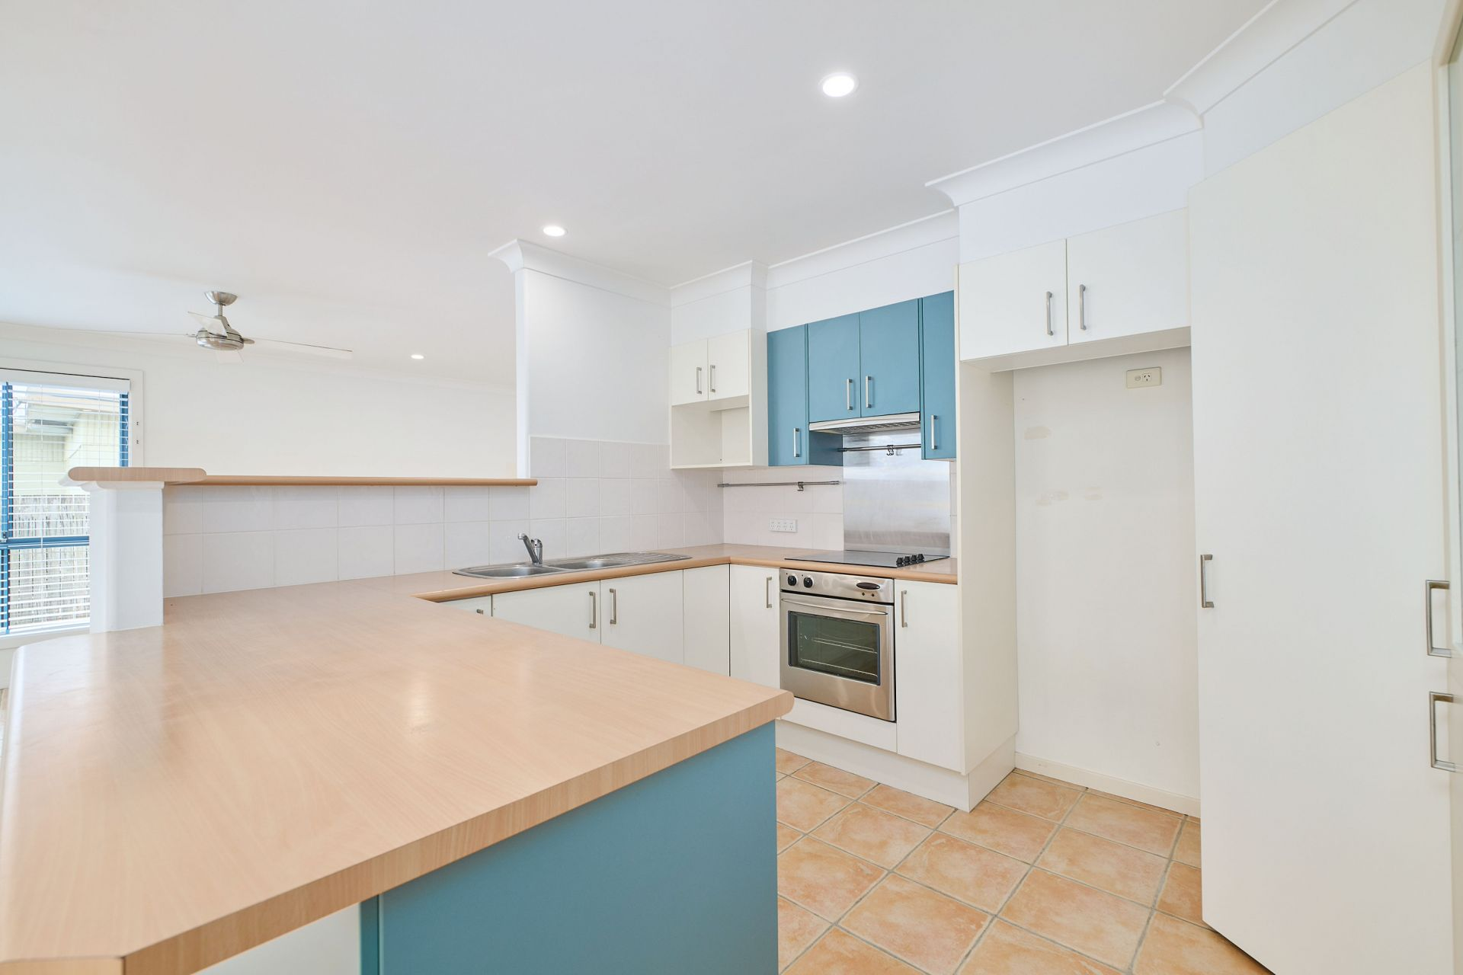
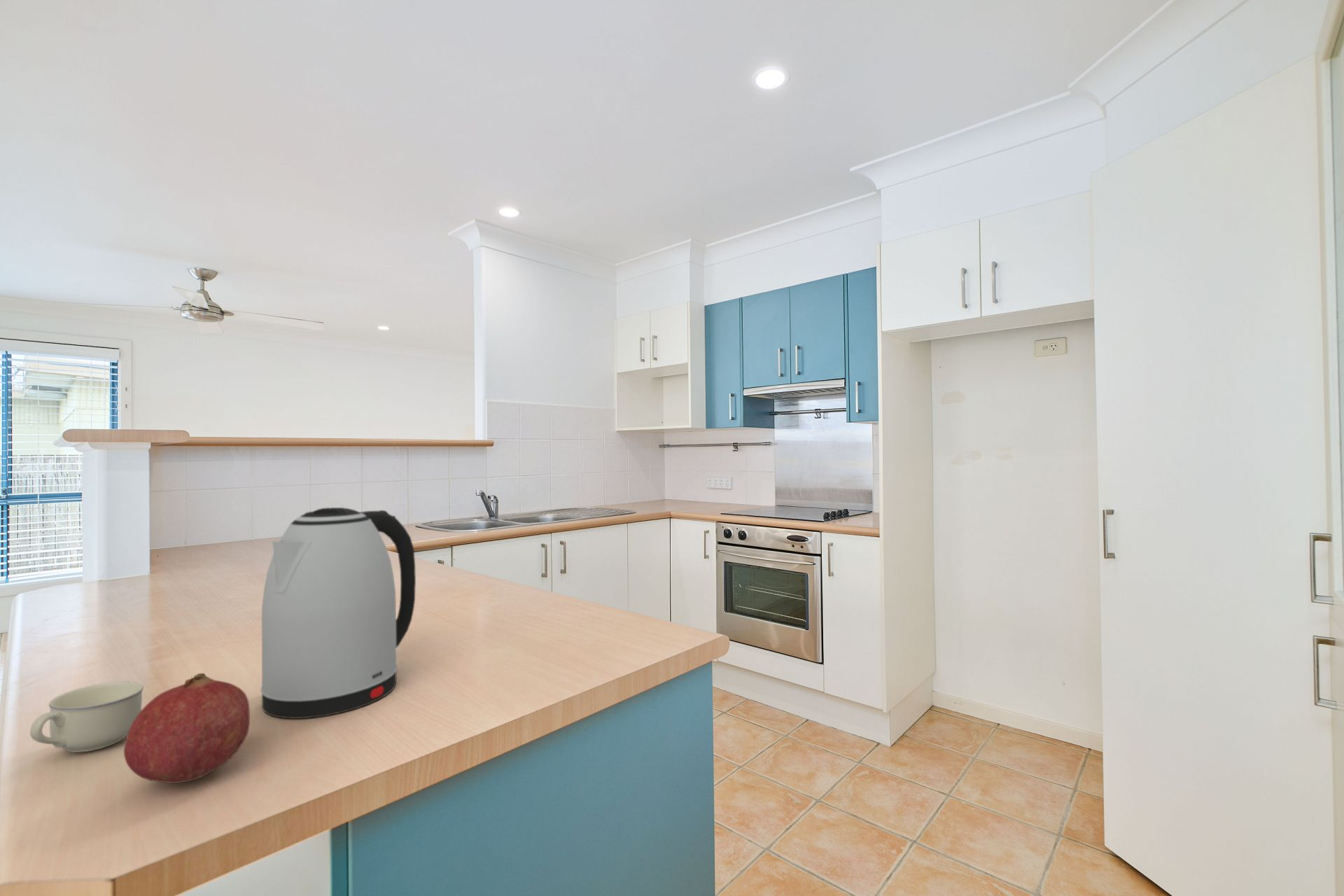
+ fruit [123,673,251,784]
+ cup [29,680,144,753]
+ kettle [260,507,416,719]
